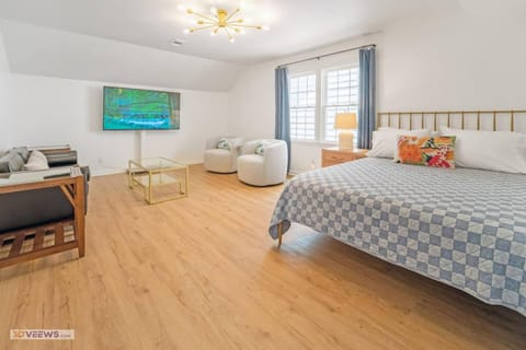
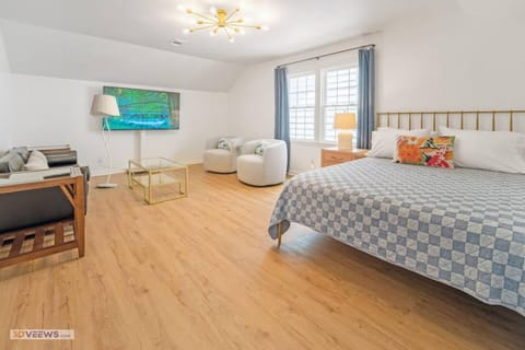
+ floor lamp [89,93,121,188]
